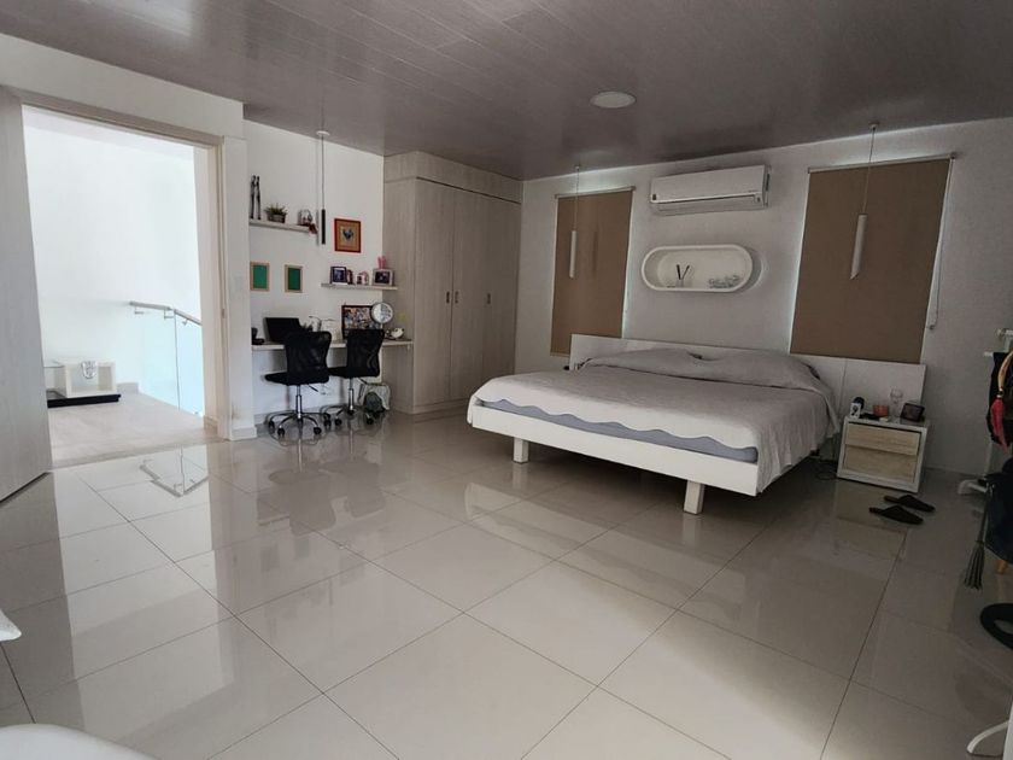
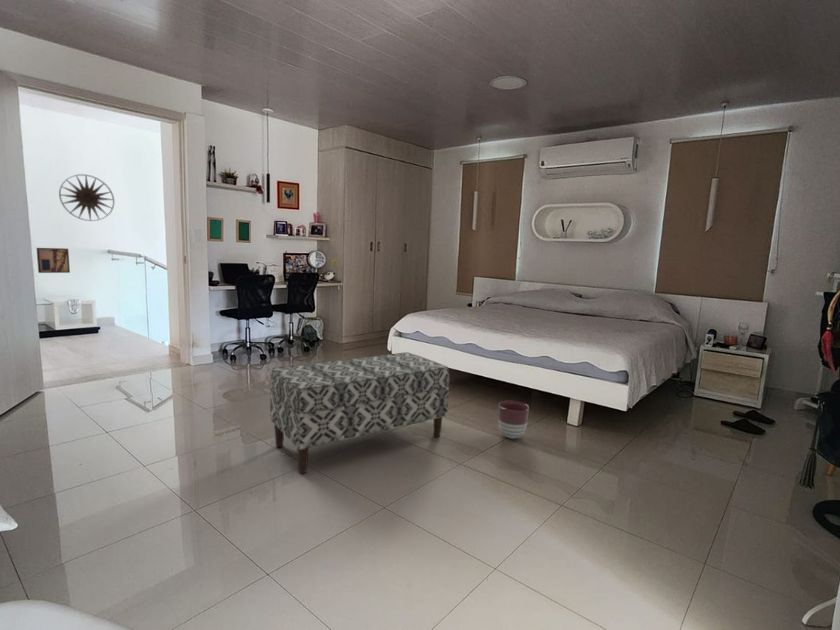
+ wall art [36,247,71,274]
+ planter [498,400,530,440]
+ wall art [58,173,115,222]
+ bench [269,351,450,474]
